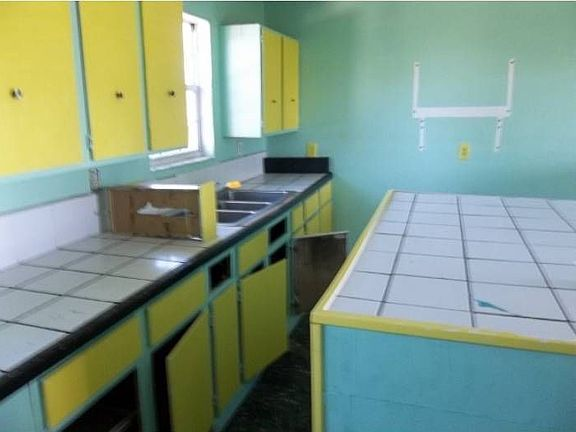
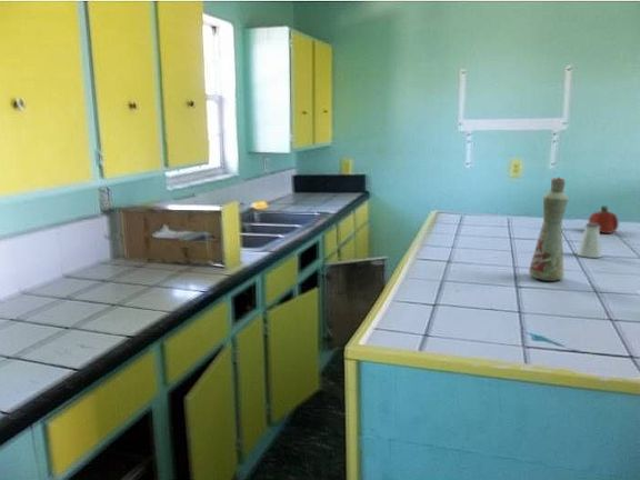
+ saltshaker [577,222,603,259]
+ bottle [528,176,569,282]
+ fruit [588,204,620,234]
